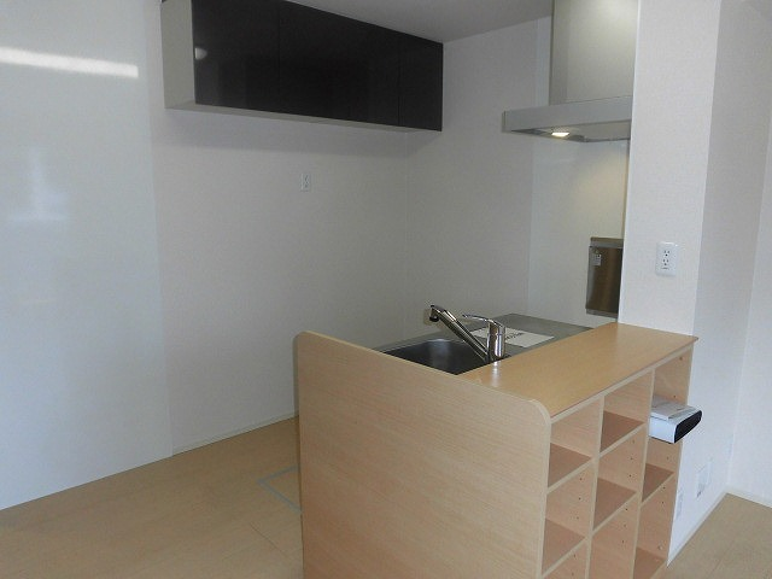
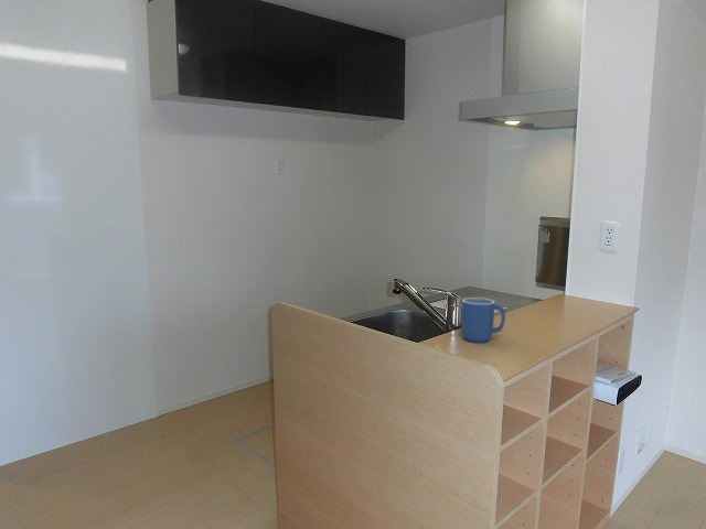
+ mug [460,296,506,344]
